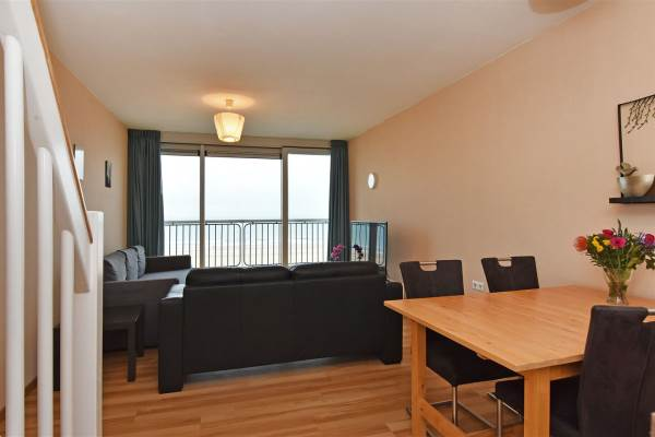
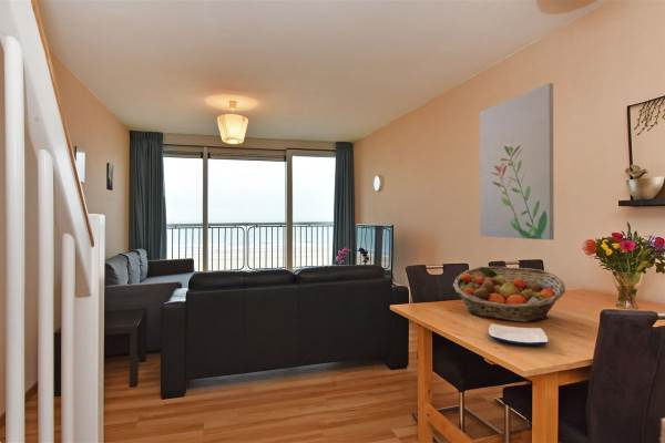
+ plate [488,322,549,347]
+ fruit basket [452,266,566,323]
+ wall art [479,82,555,241]
